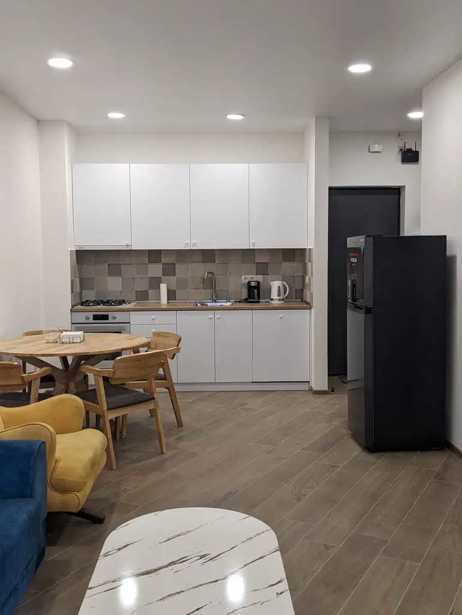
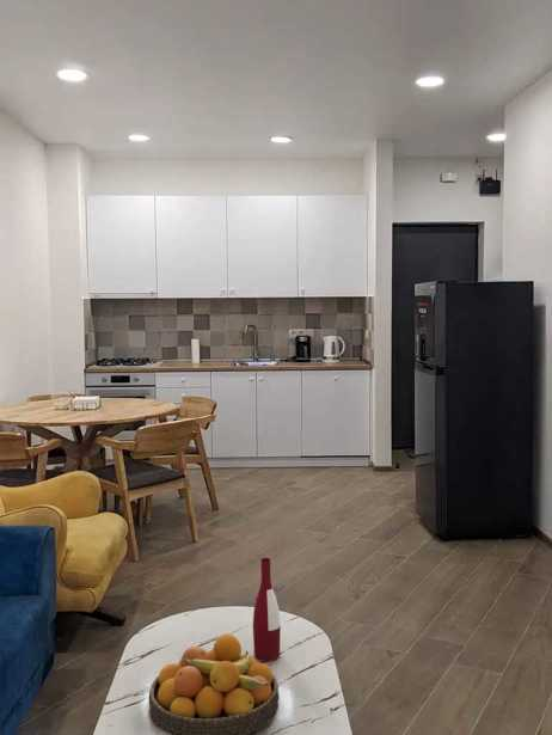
+ fruit bowl [148,633,281,735]
+ alcohol [252,557,282,662]
